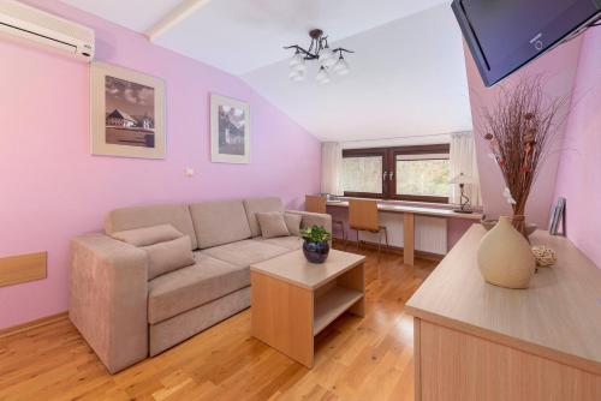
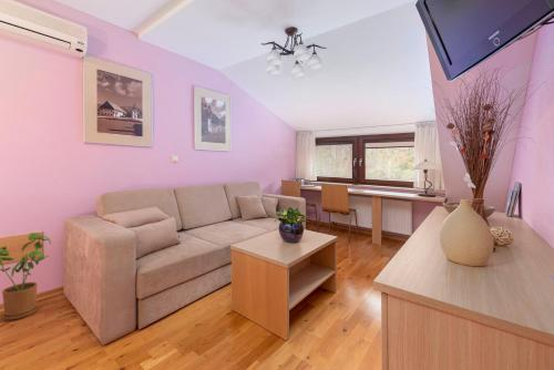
+ house plant [0,232,52,321]
